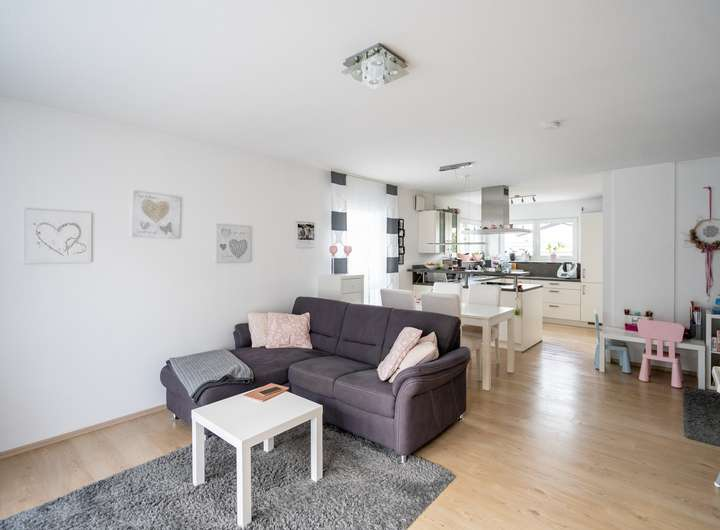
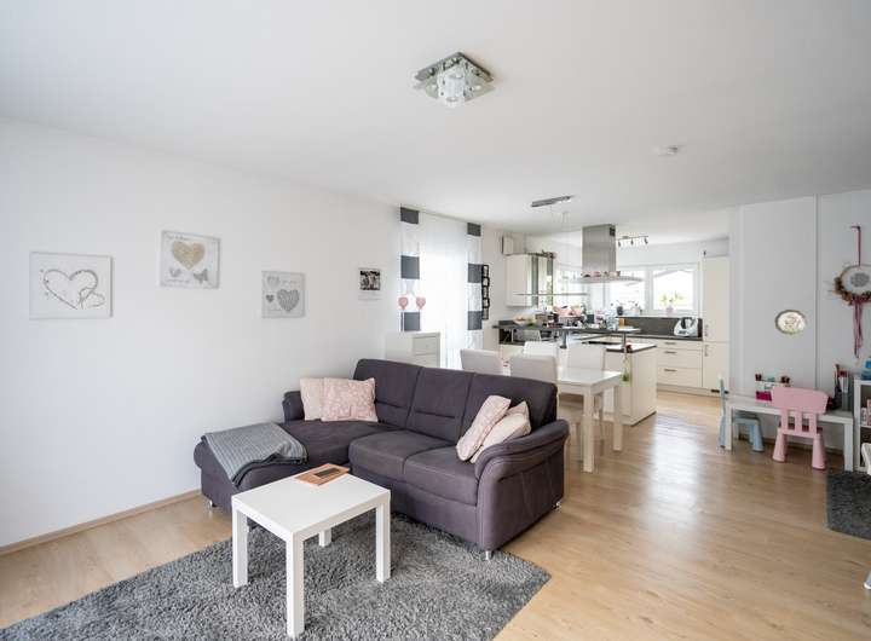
+ decorative plate [773,308,807,336]
